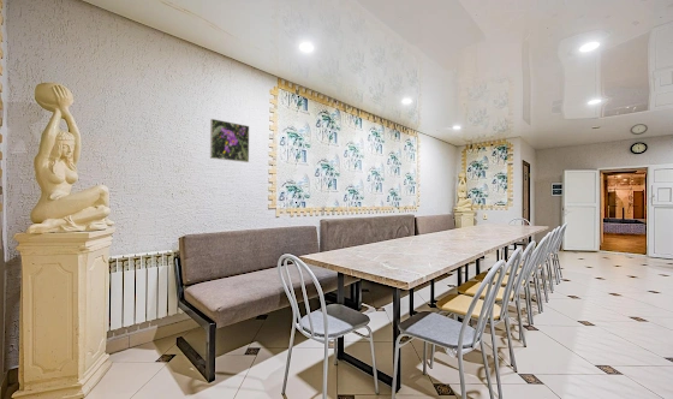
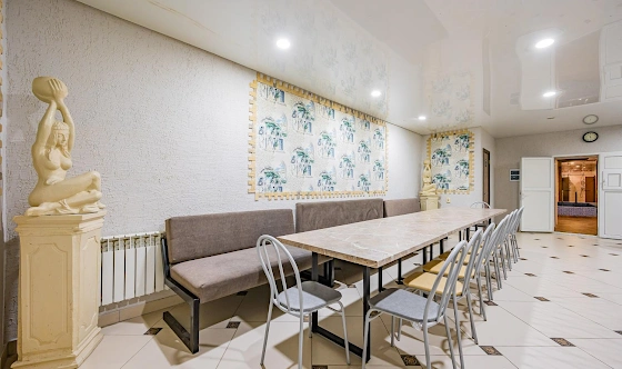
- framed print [209,118,250,163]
